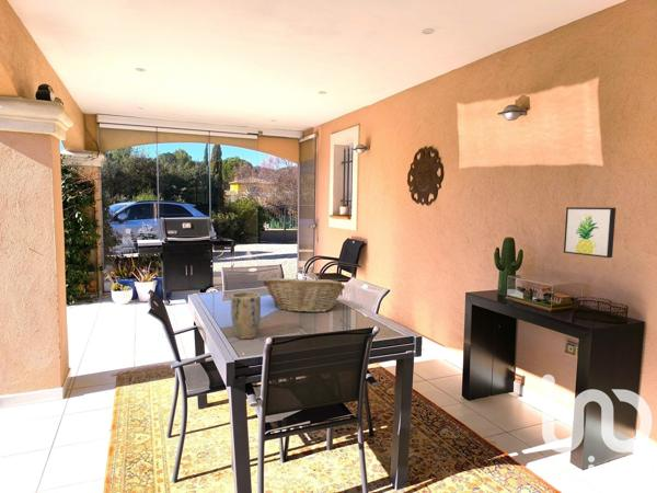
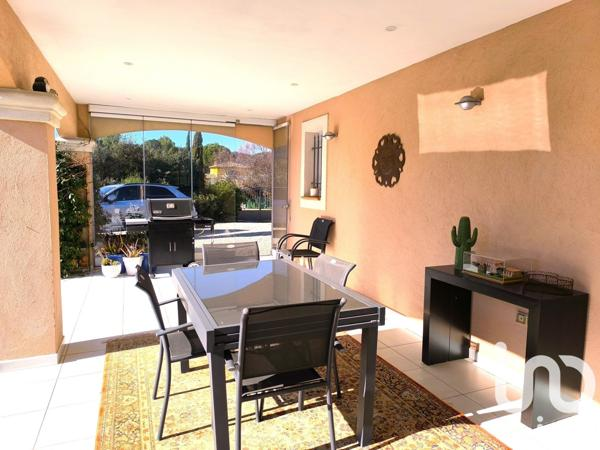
- wall art [563,206,616,259]
- fruit basket [262,276,346,313]
- plant pot [230,291,262,340]
